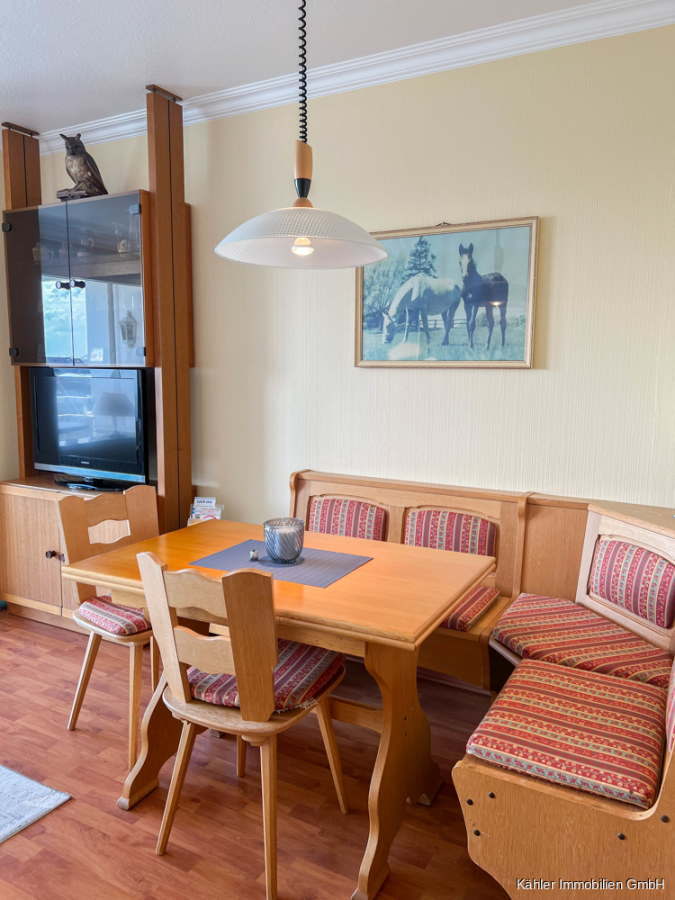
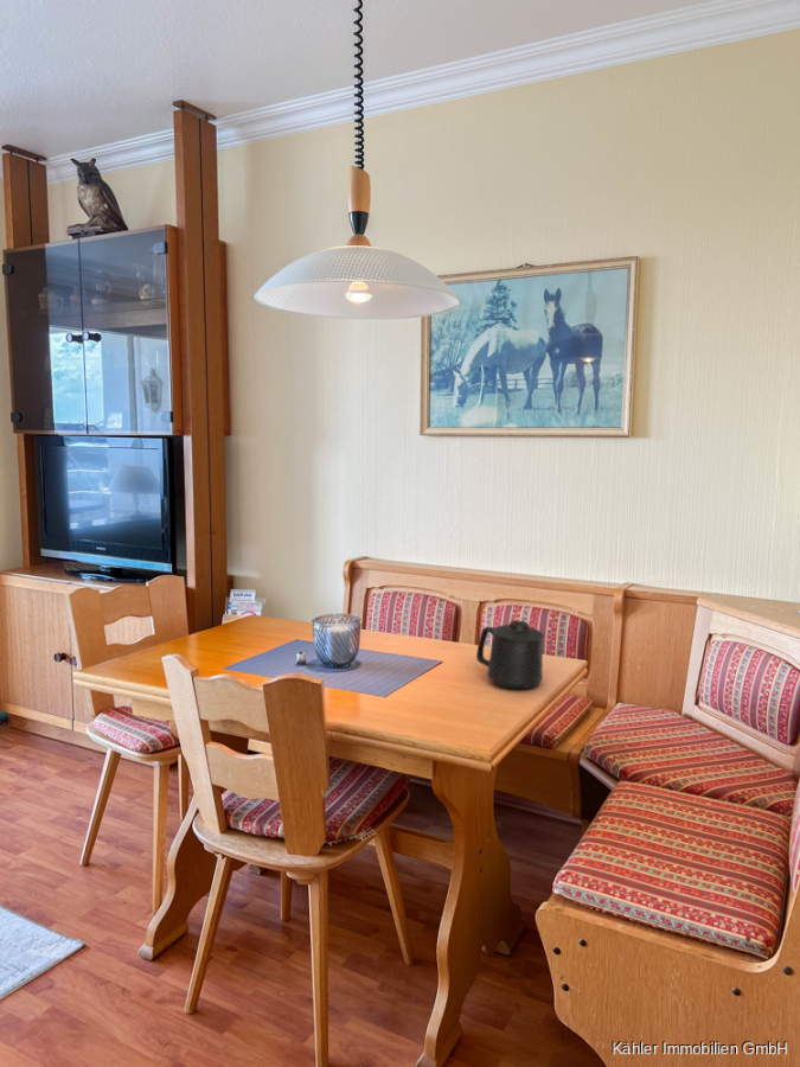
+ mug [475,620,545,690]
